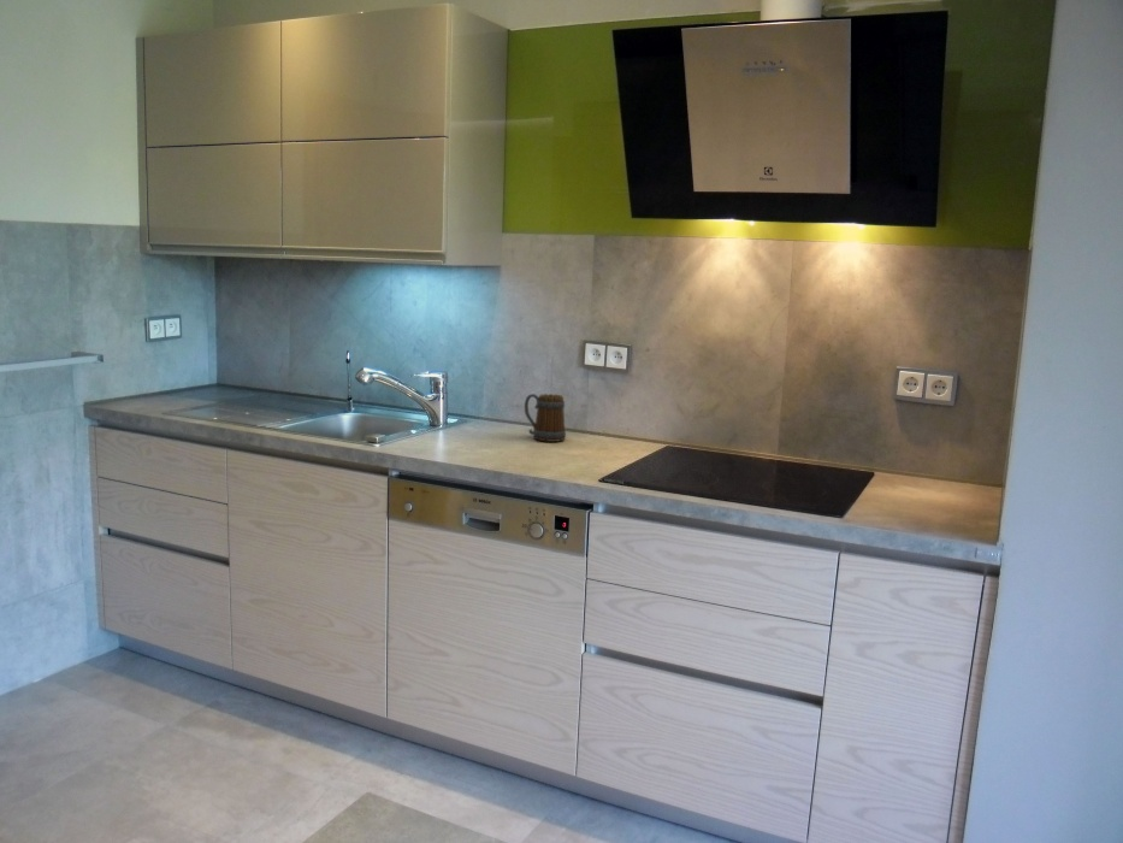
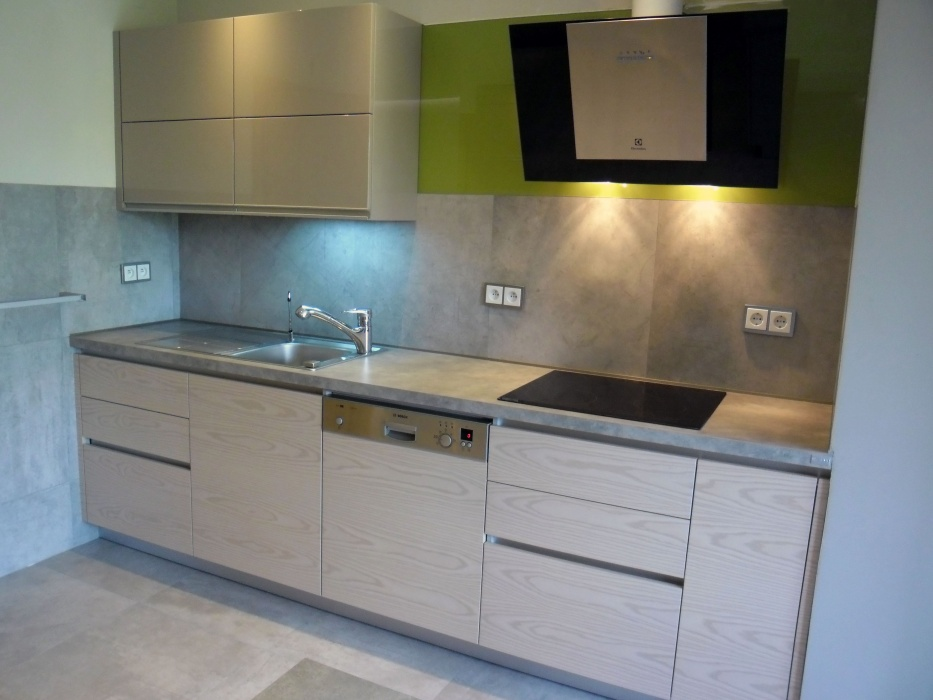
- mug [524,393,567,443]
